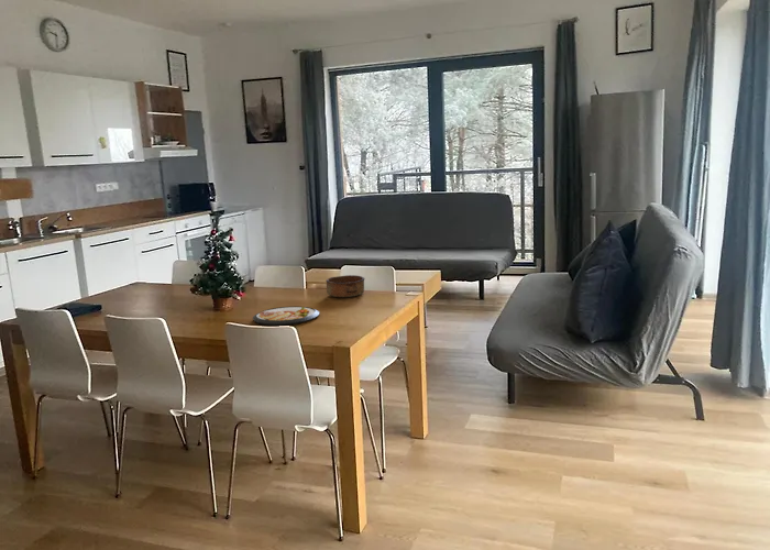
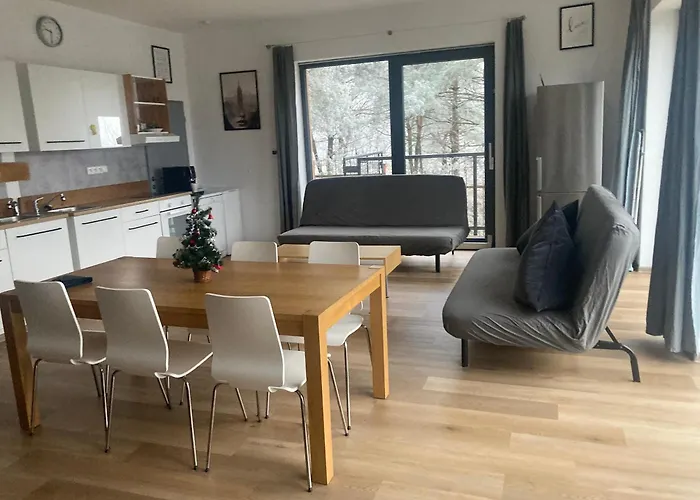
- dish [252,306,320,326]
- bowl [324,274,366,298]
